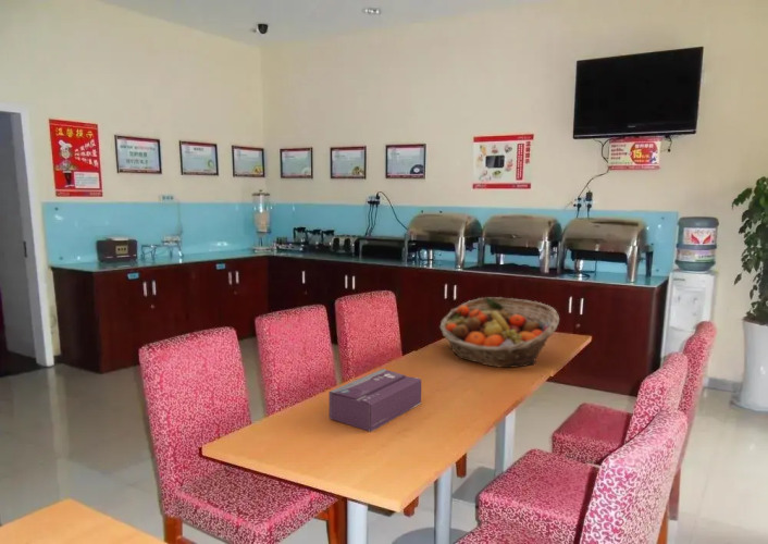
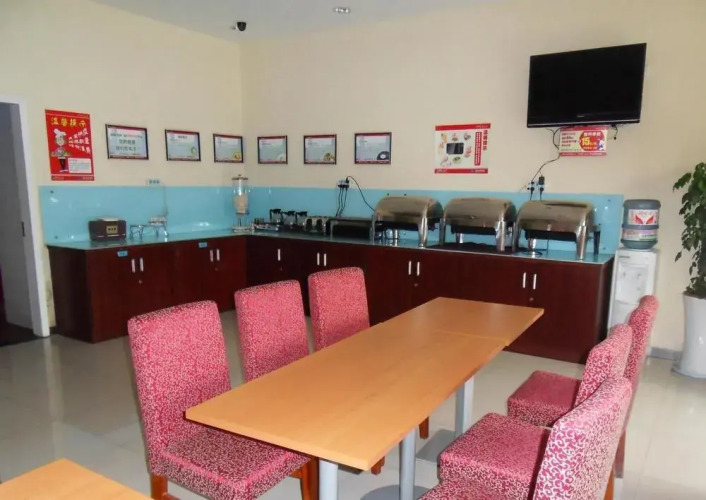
- tissue box [327,368,422,433]
- fruit basket [438,296,560,369]
